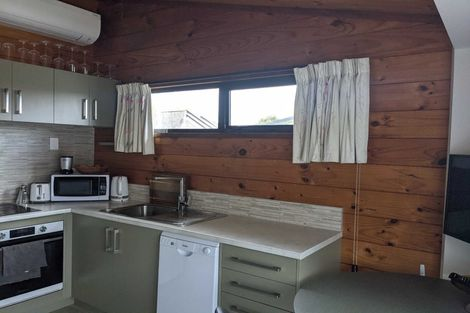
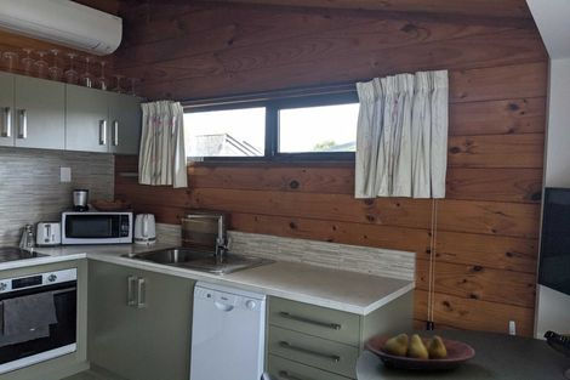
+ fruit bowl [364,333,477,372]
